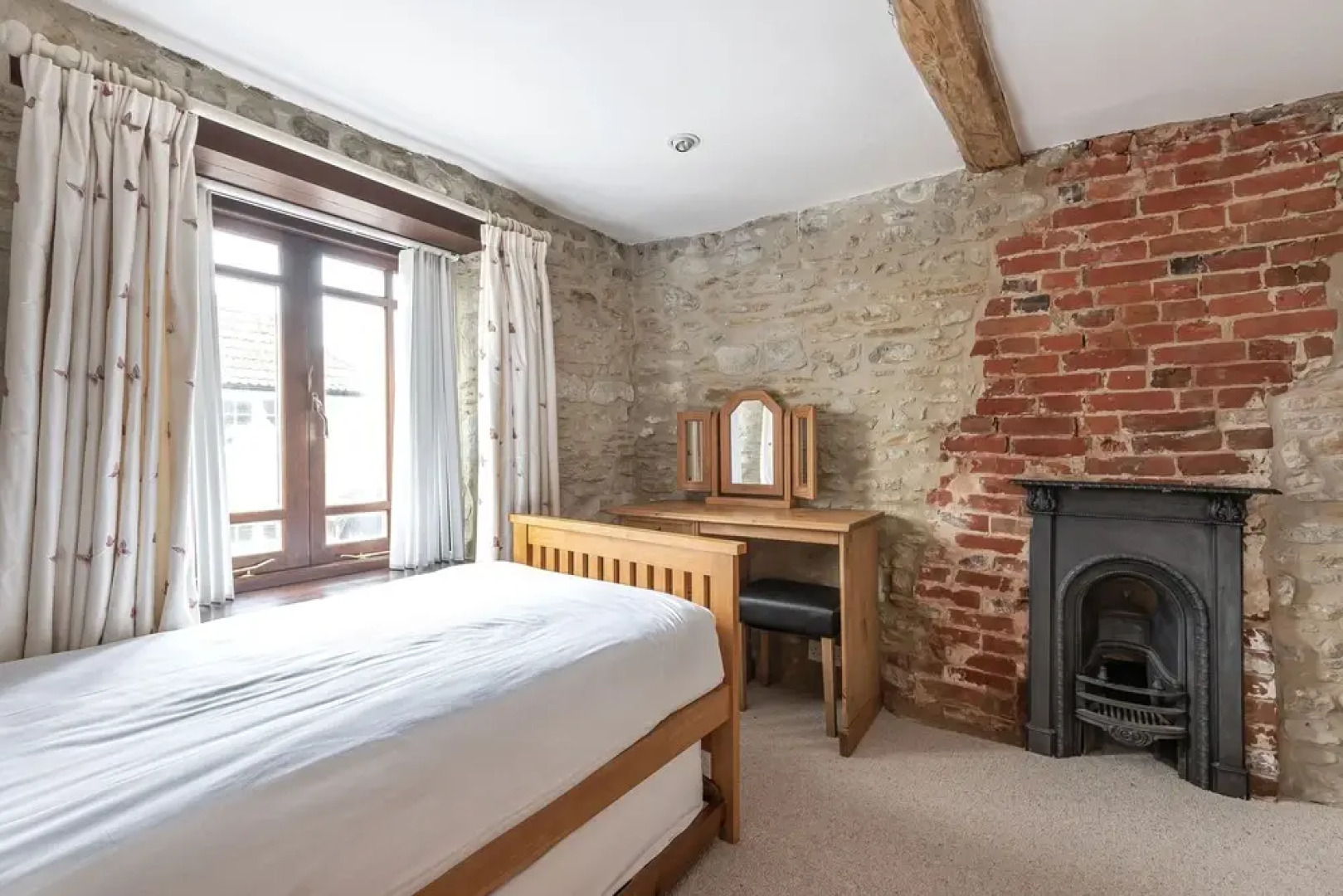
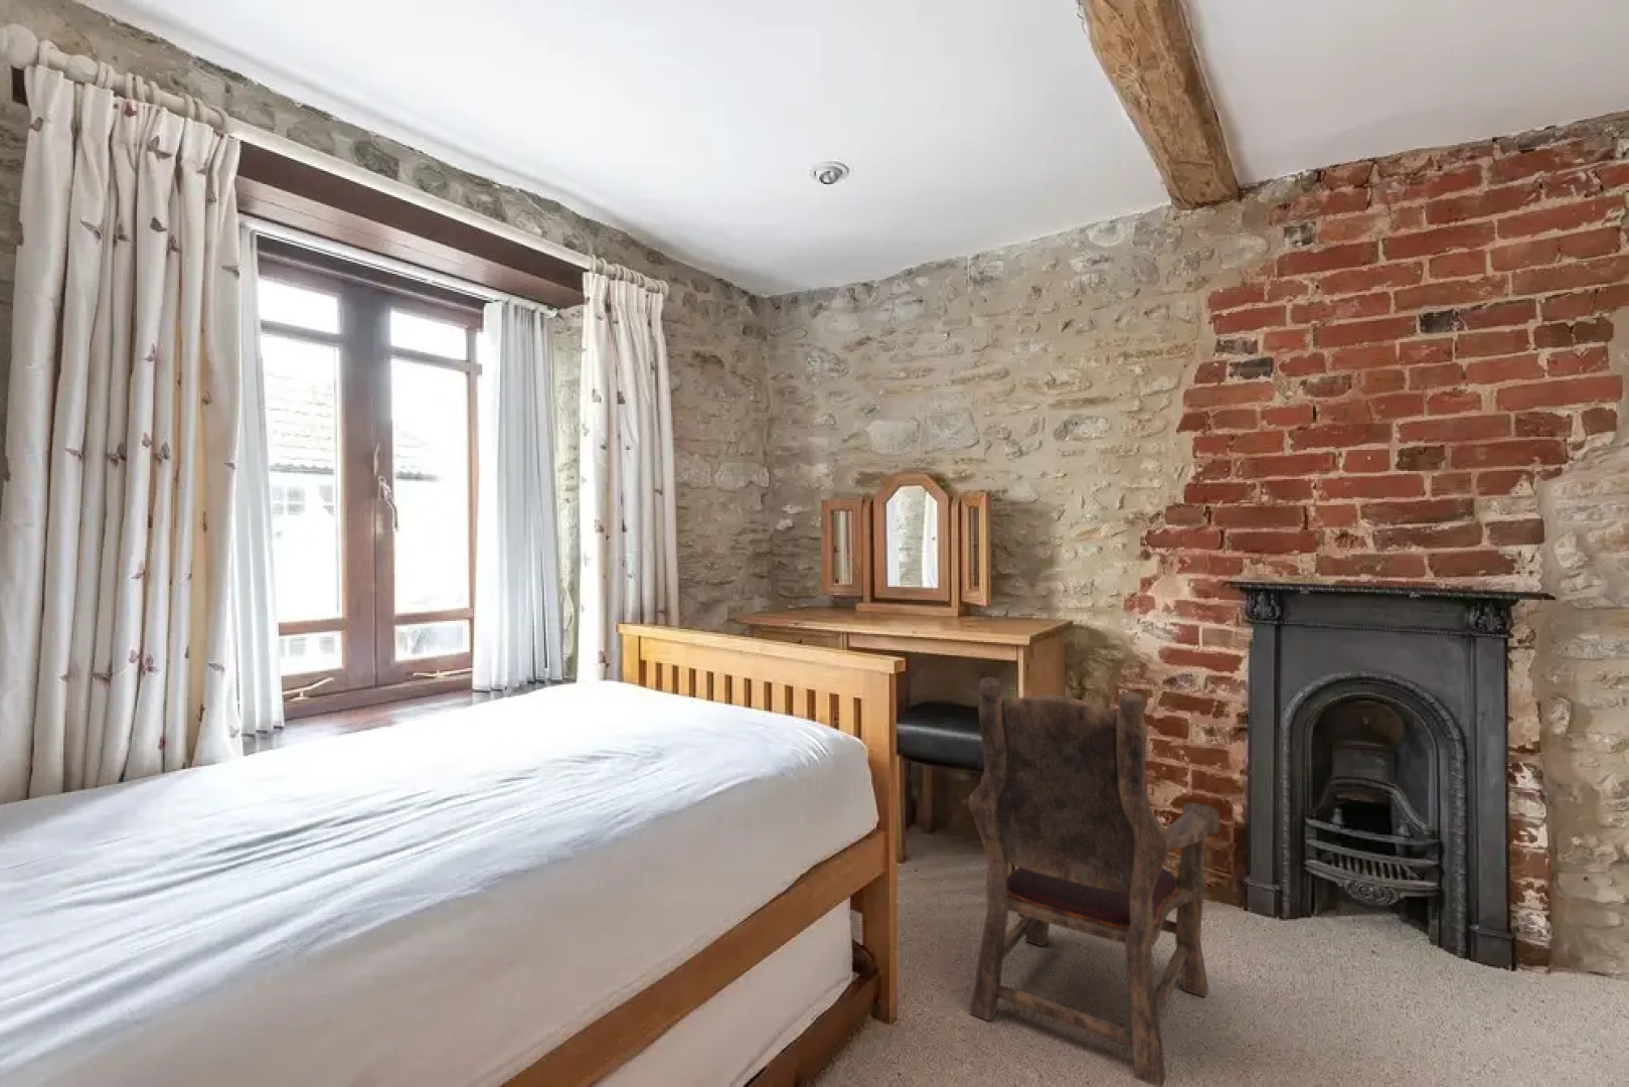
+ armchair [967,677,1221,1087]
